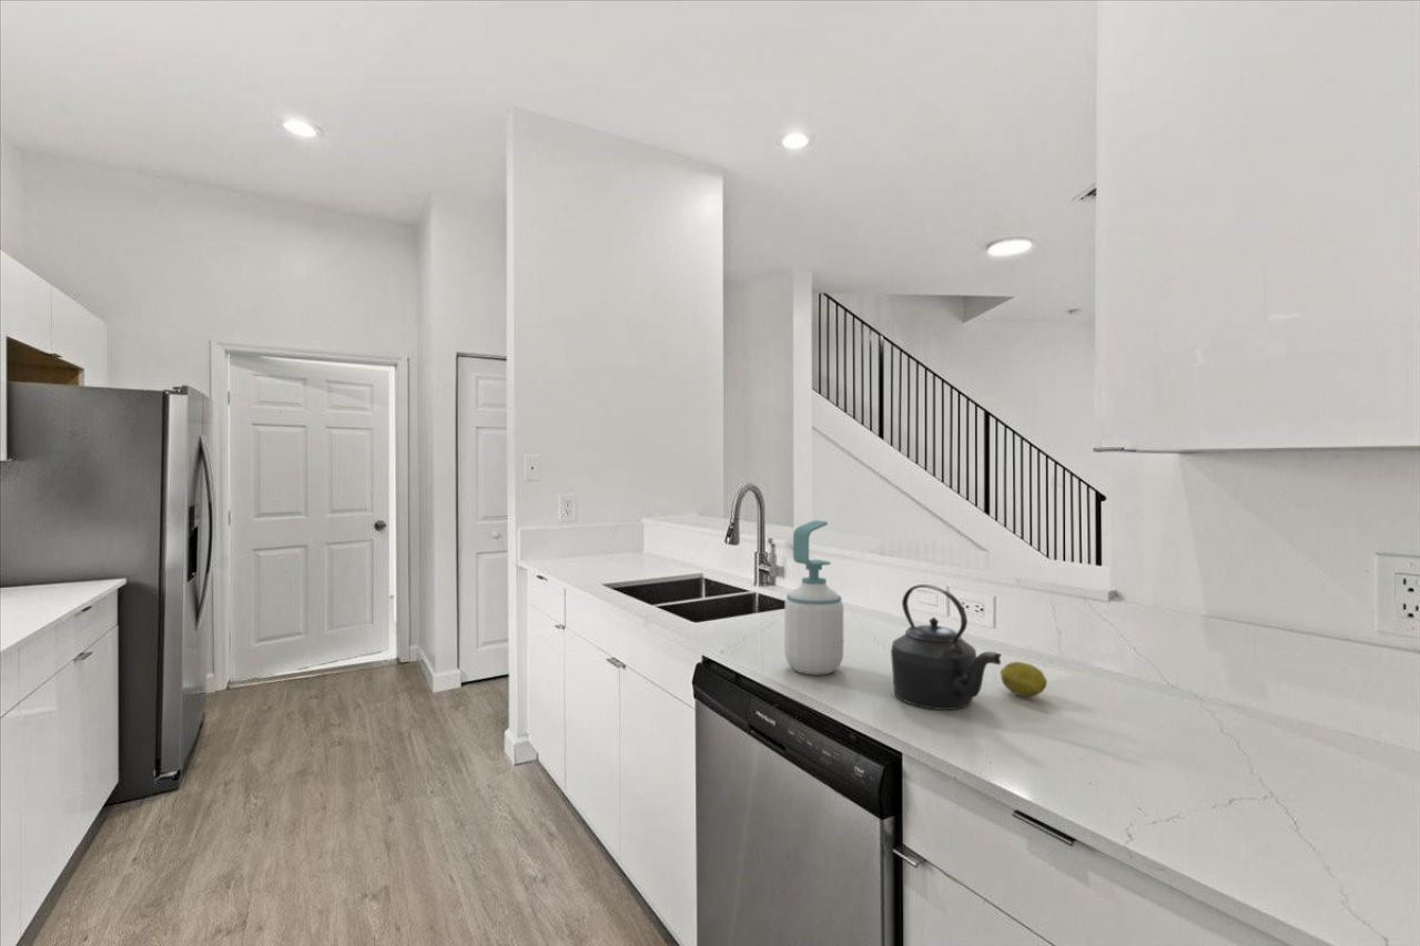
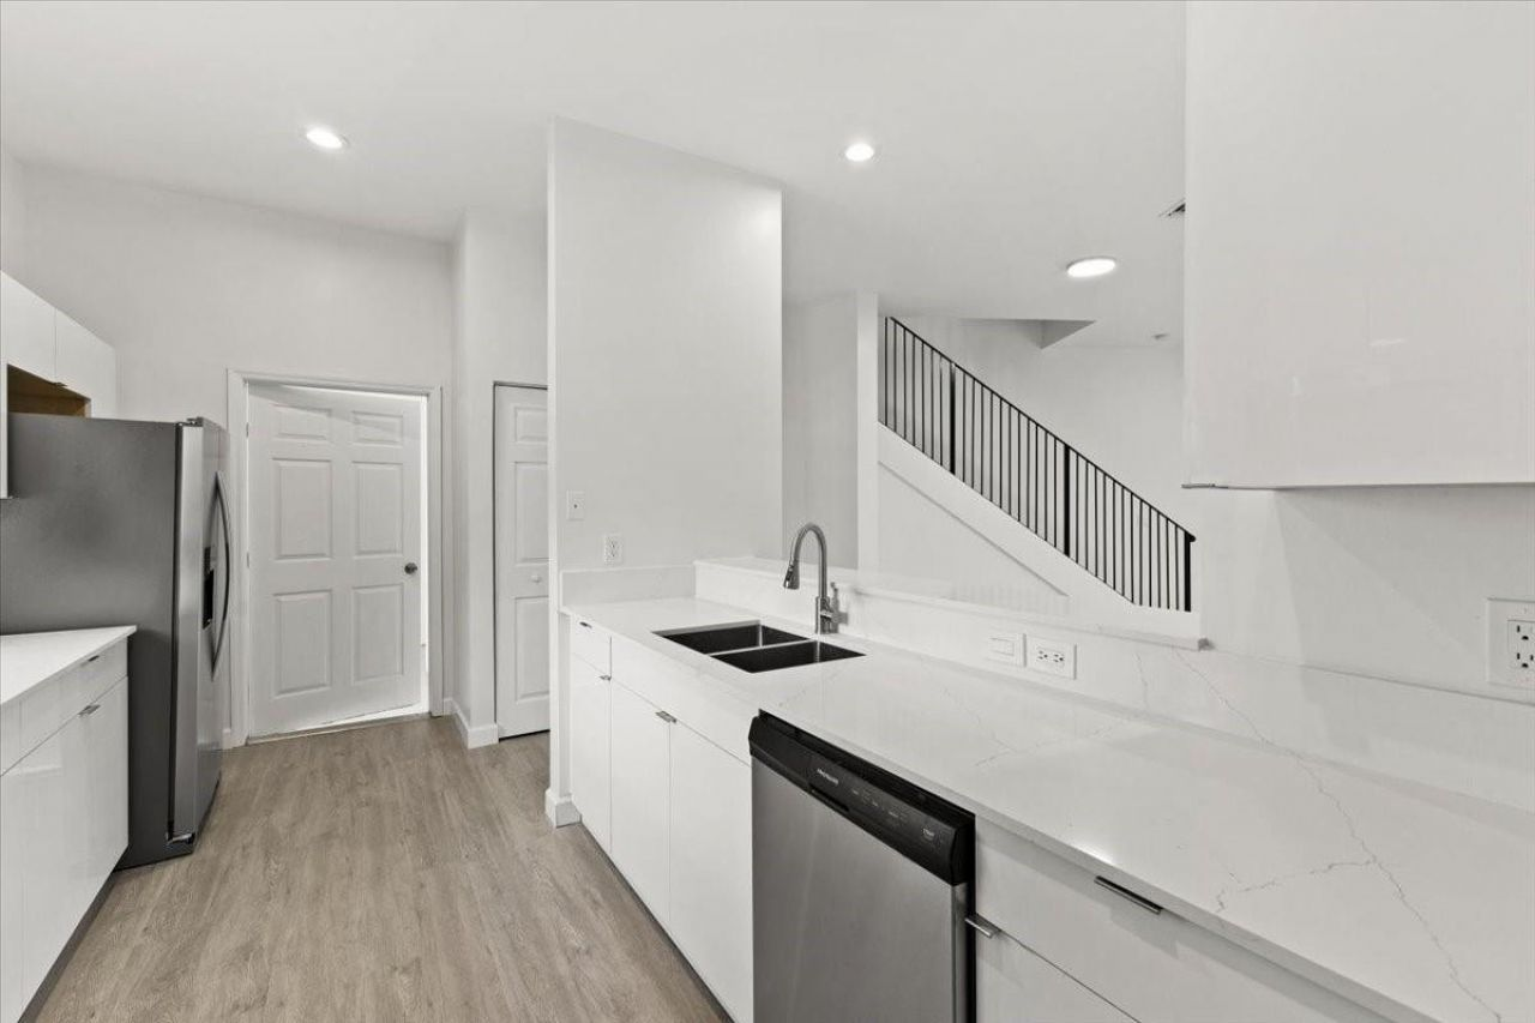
- soap bottle [783,519,844,677]
- kettle [890,583,1003,711]
- fruit [1000,661,1048,698]
